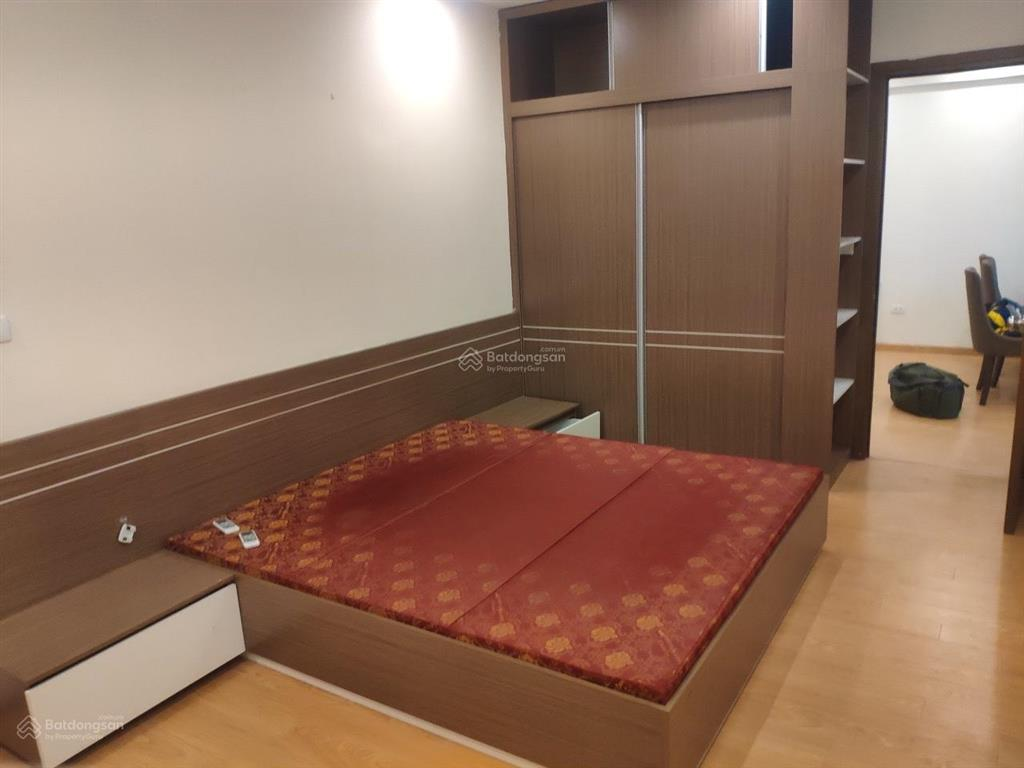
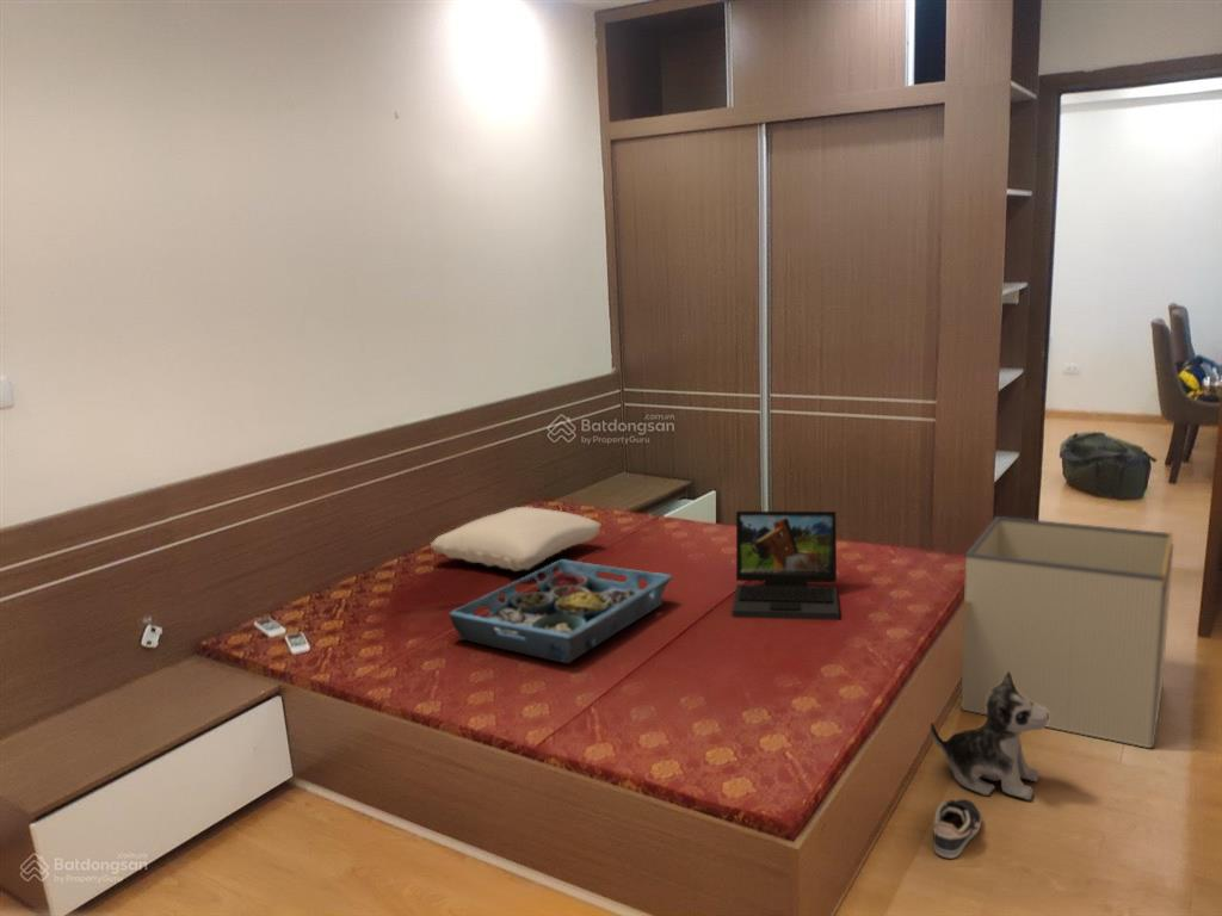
+ laptop [732,510,840,621]
+ storage bin [959,515,1174,749]
+ pillow [430,506,601,572]
+ serving tray [448,558,674,666]
+ plush toy [930,670,1049,802]
+ sneaker [932,798,982,860]
